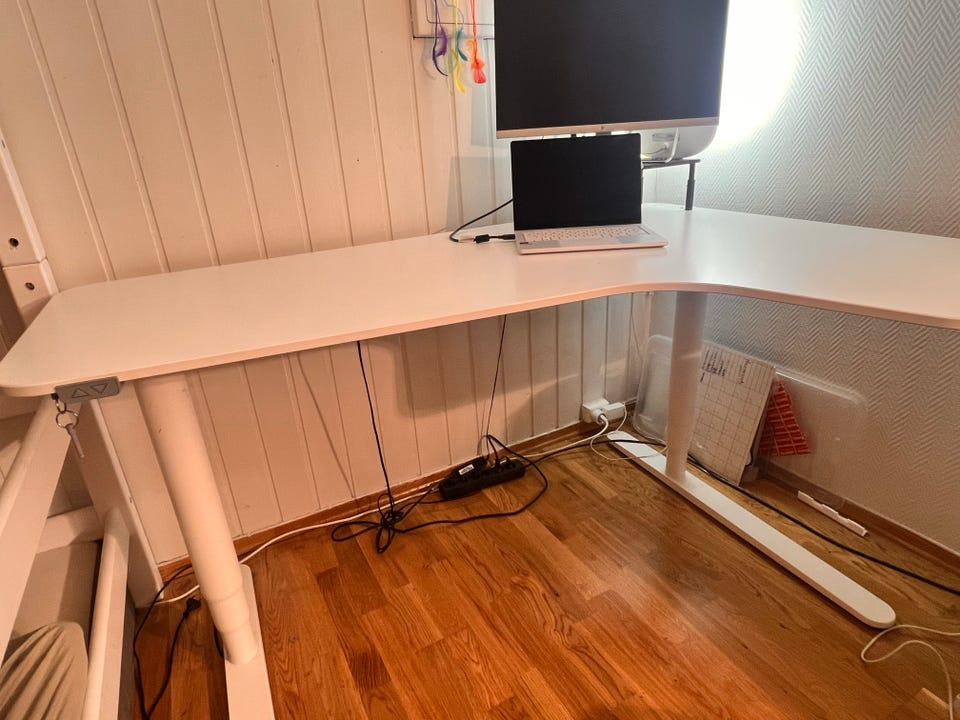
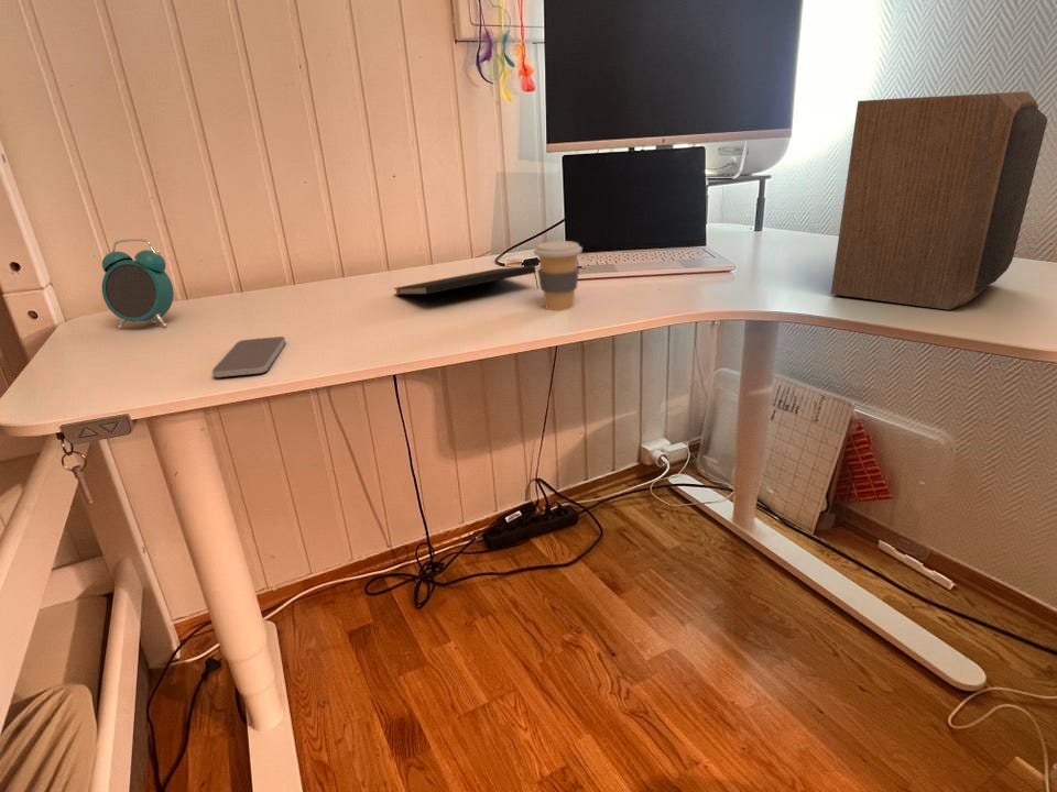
+ notepad [393,265,540,296]
+ smartphone [210,336,287,378]
+ speaker [830,90,1048,311]
+ alarm clock [101,238,175,329]
+ coffee cup [533,240,584,311]
